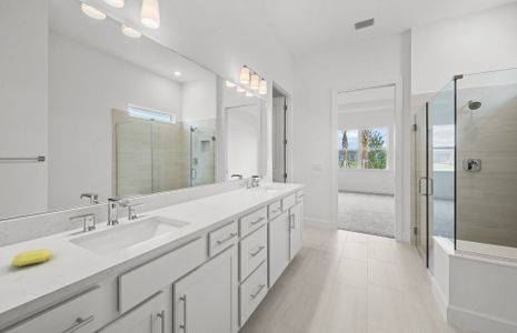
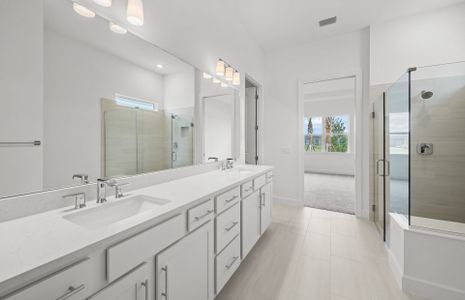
- soap bar [11,248,52,268]
